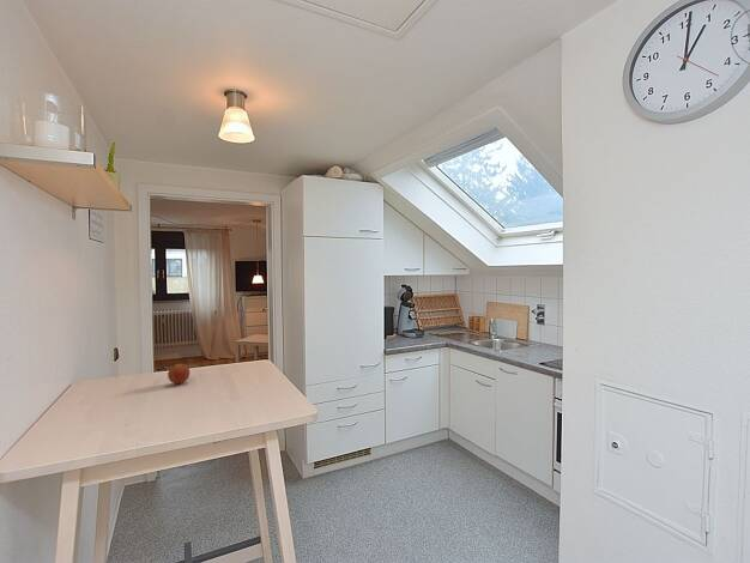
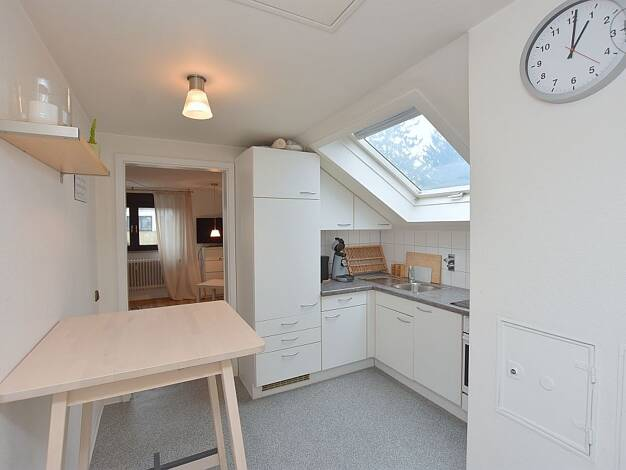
- fruit [167,361,190,386]
